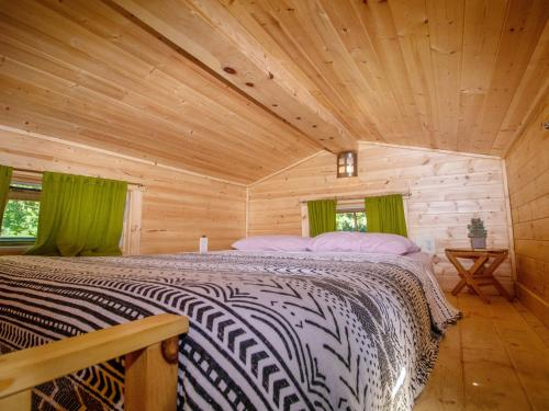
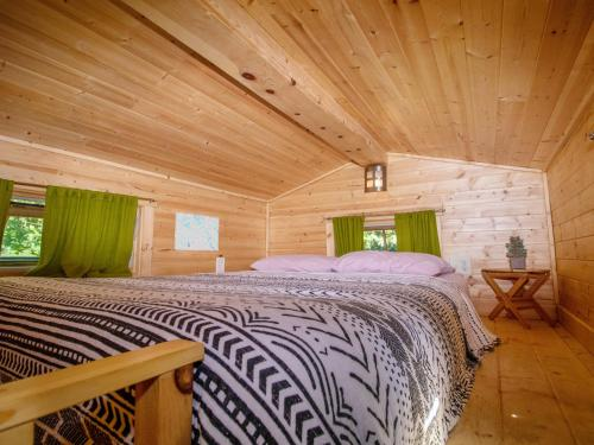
+ wall art [173,211,220,252]
